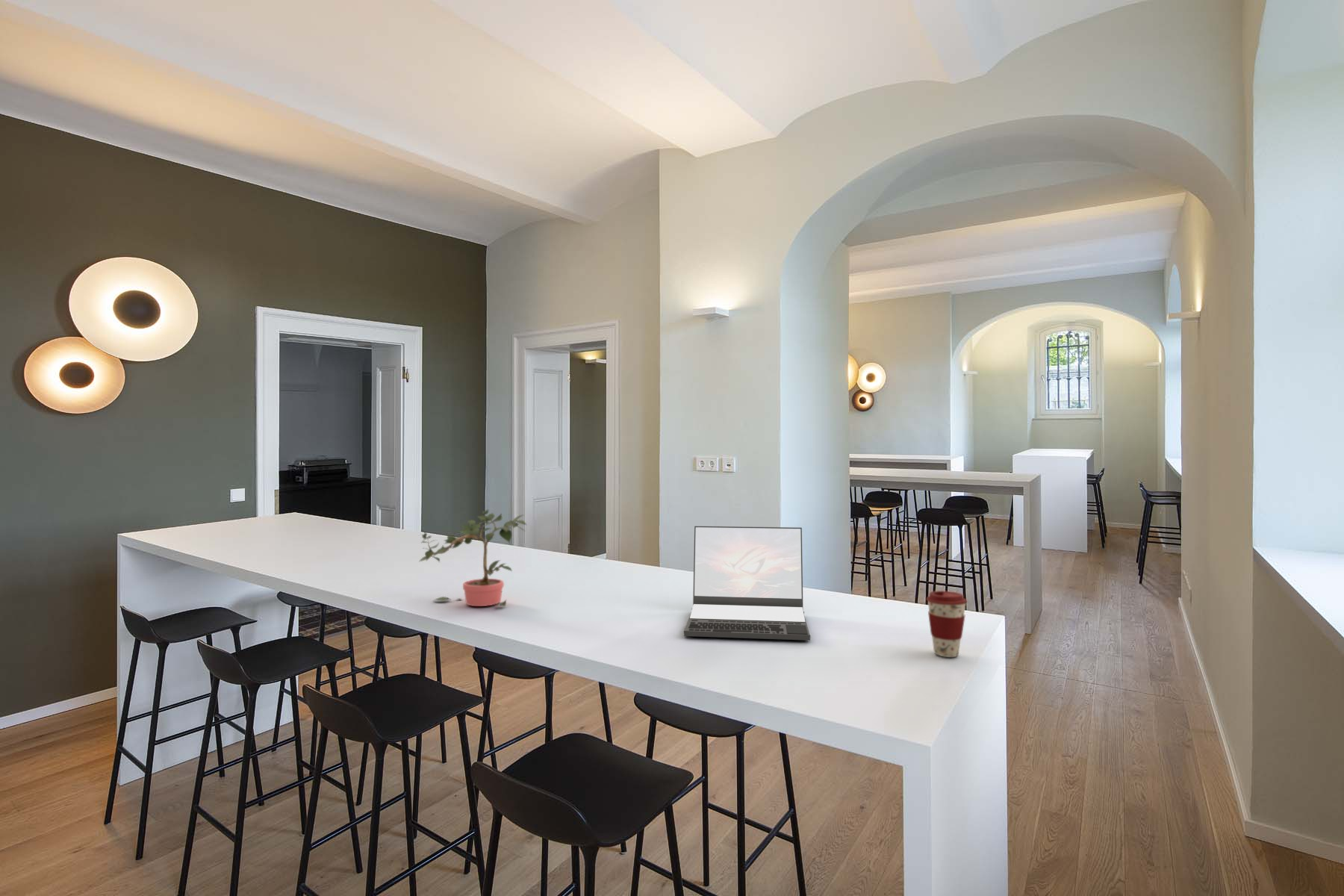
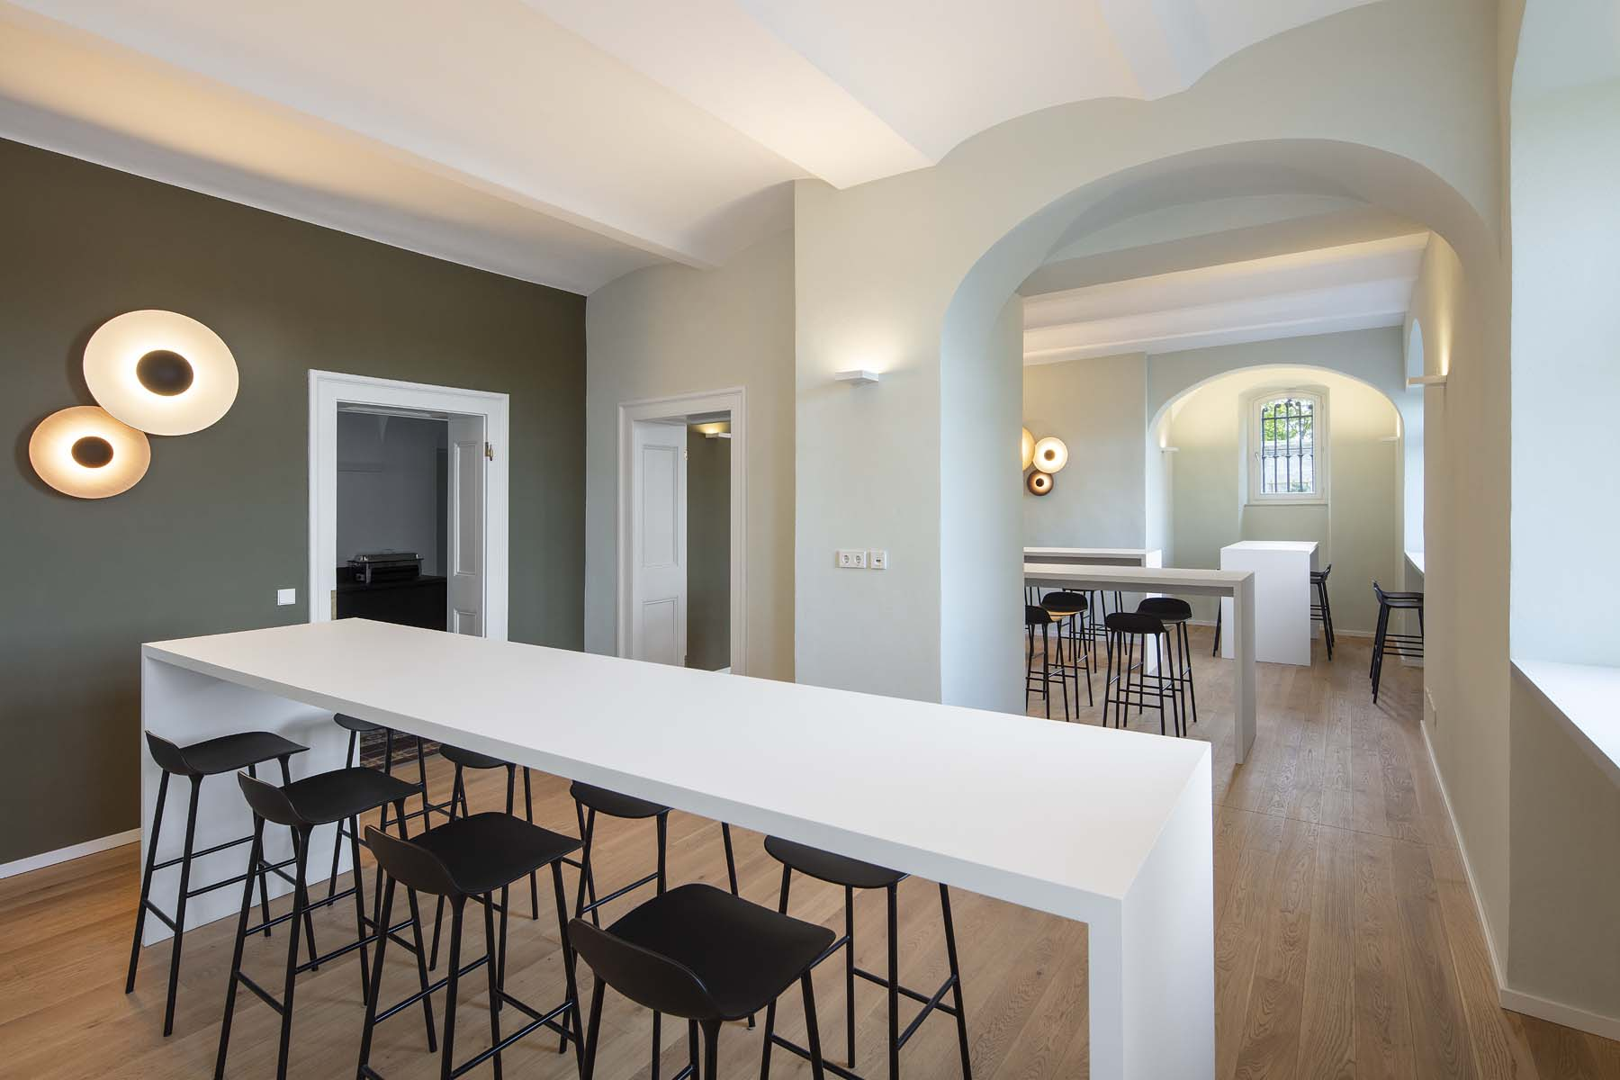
- laptop [683,526,811,641]
- coffee cup [926,590,968,658]
- potted plant [419,509,528,607]
